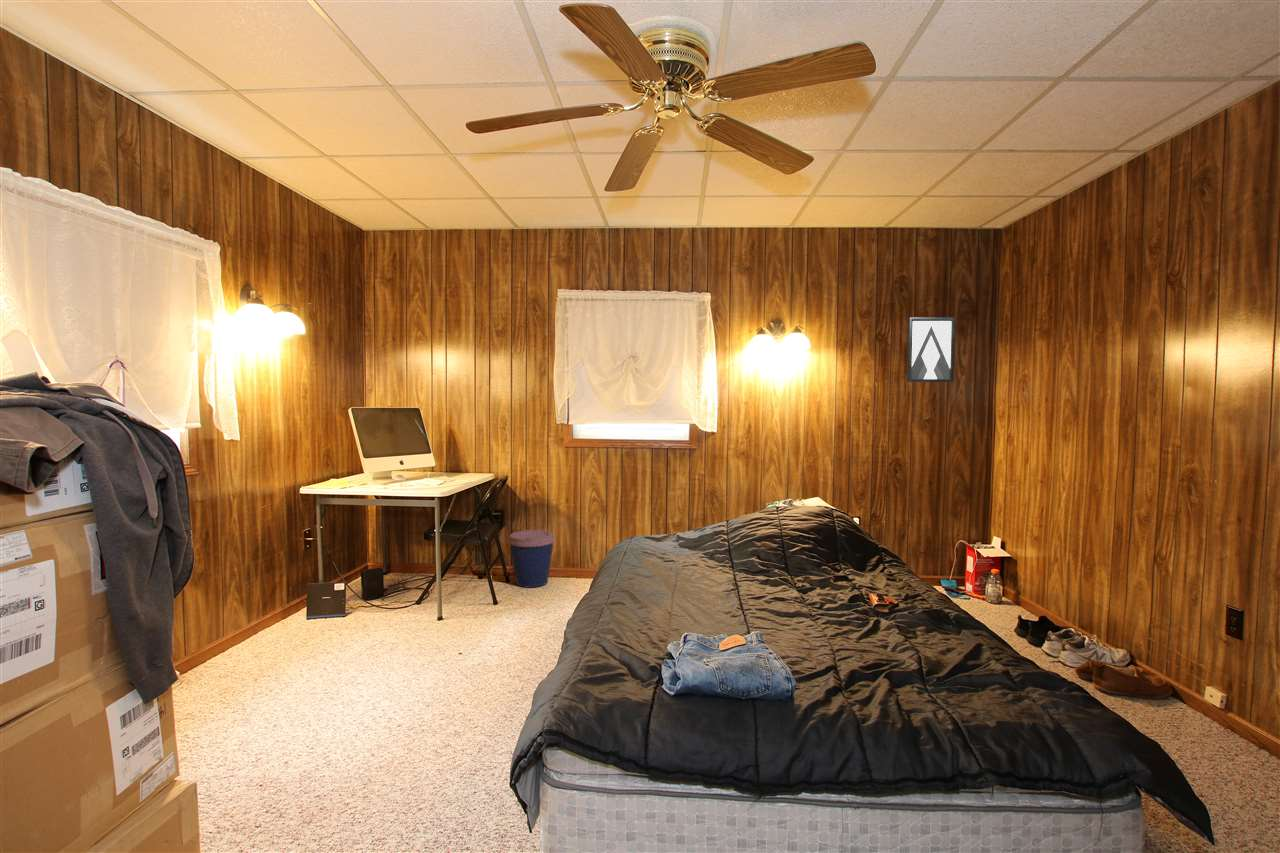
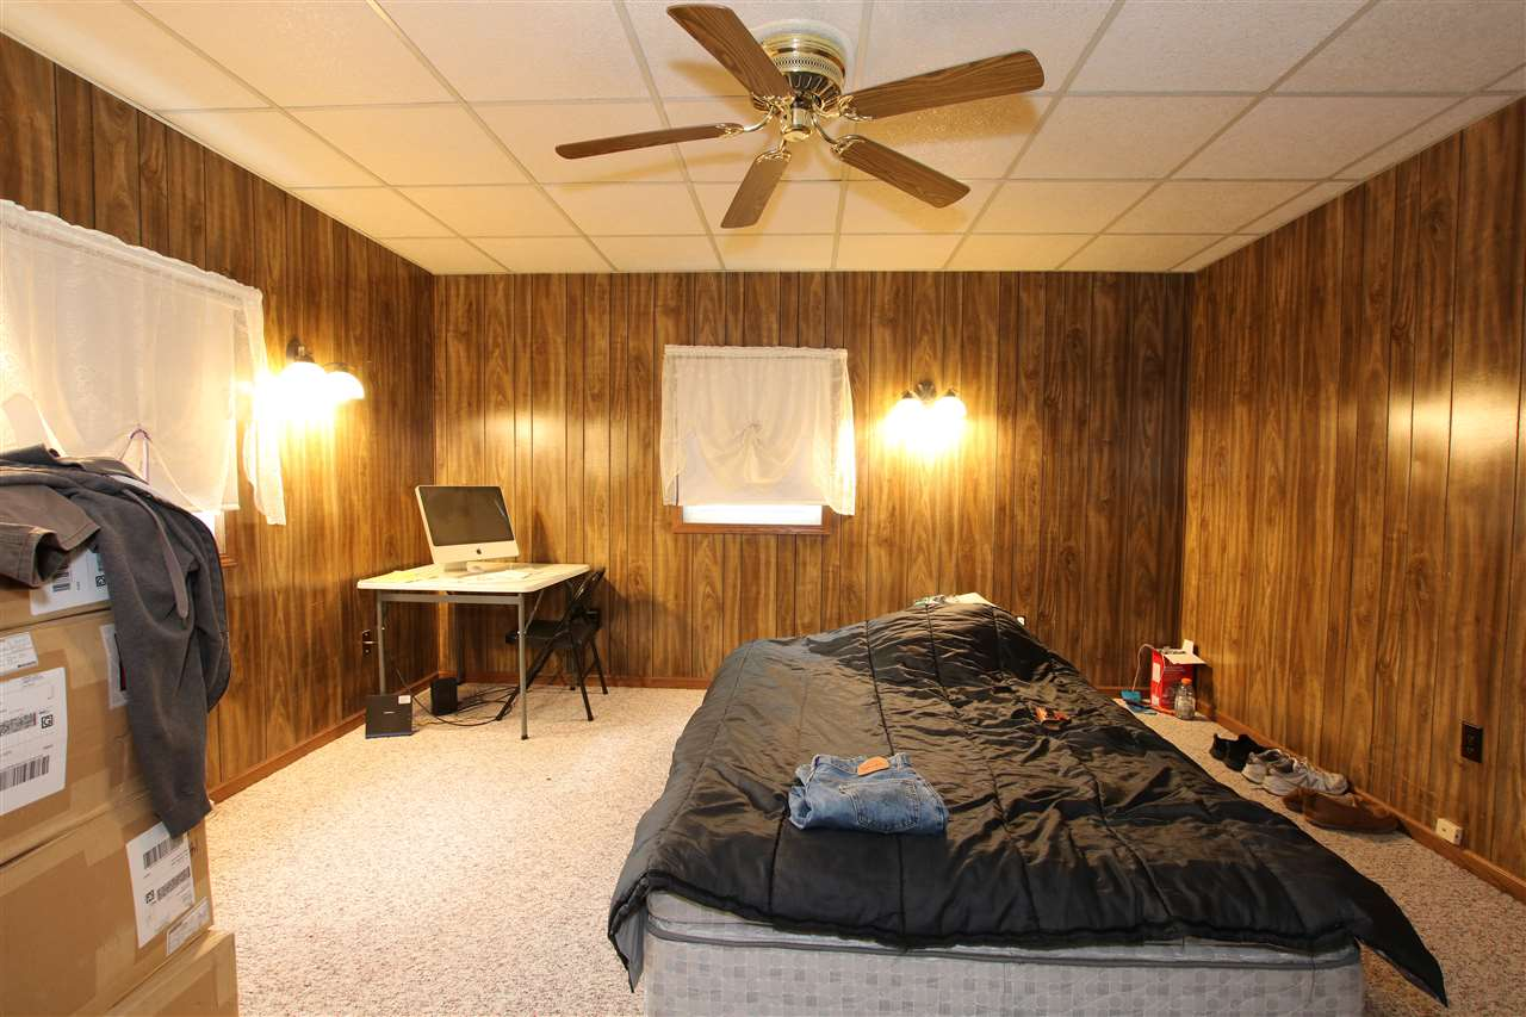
- coffee cup [508,529,556,589]
- wall art [906,316,956,383]
